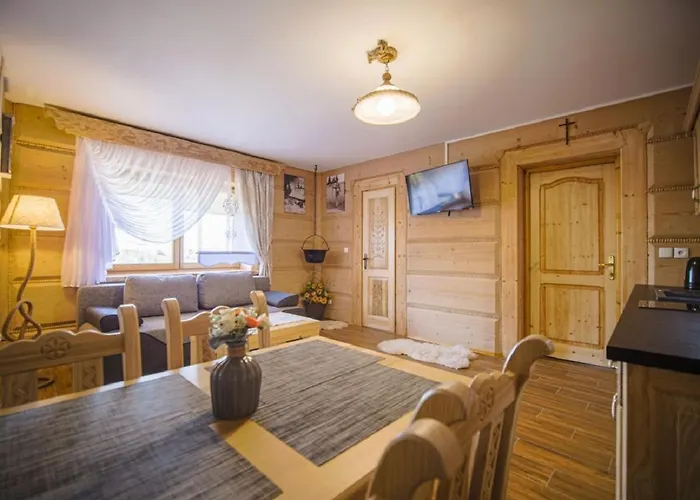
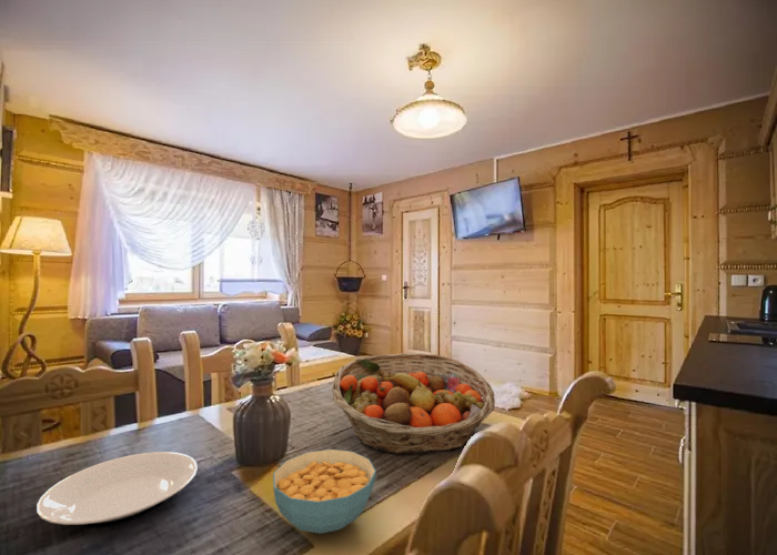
+ cereal bowl [272,448,377,535]
+ fruit basket [331,352,496,455]
+ plate [36,451,199,528]
